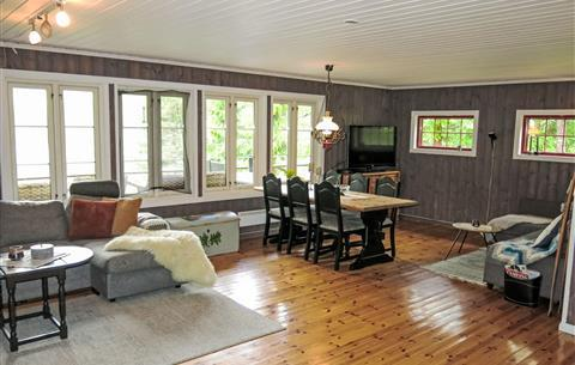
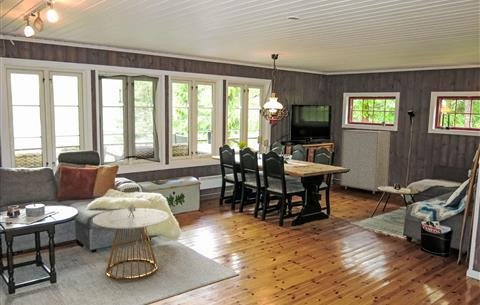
+ side table [92,204,170,281]
+ storage cabinet [339,129,391,194]
